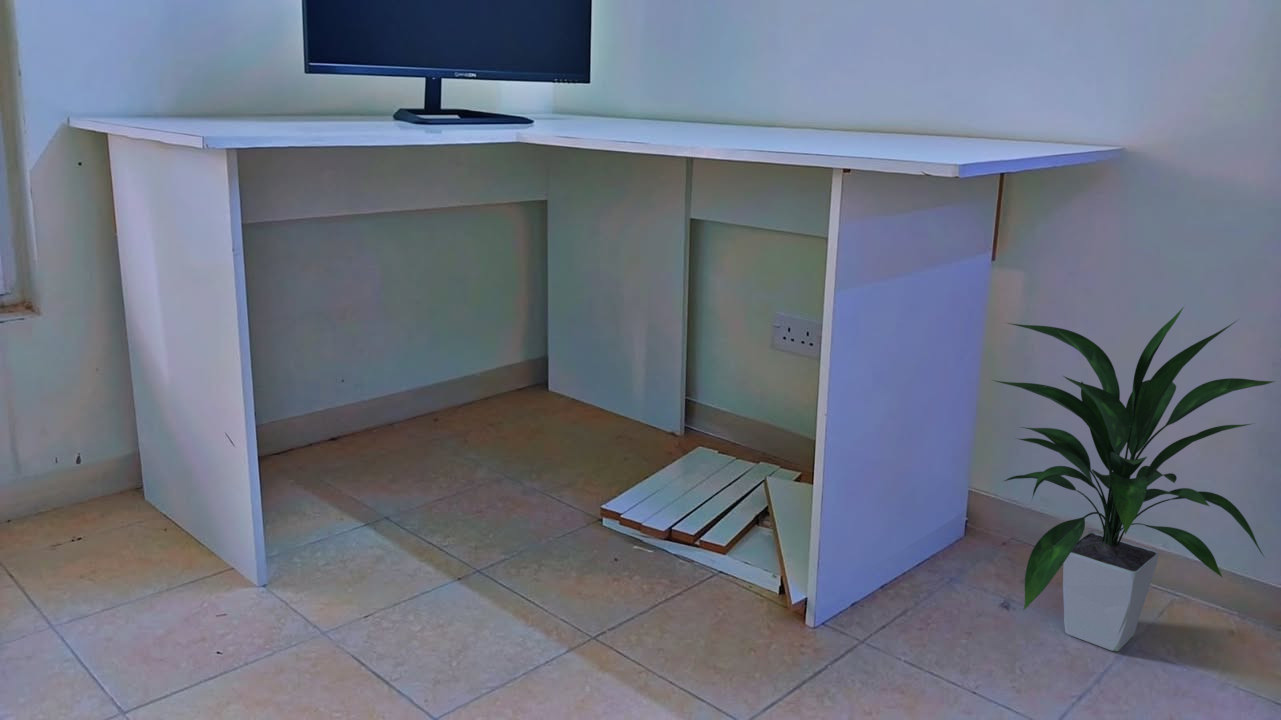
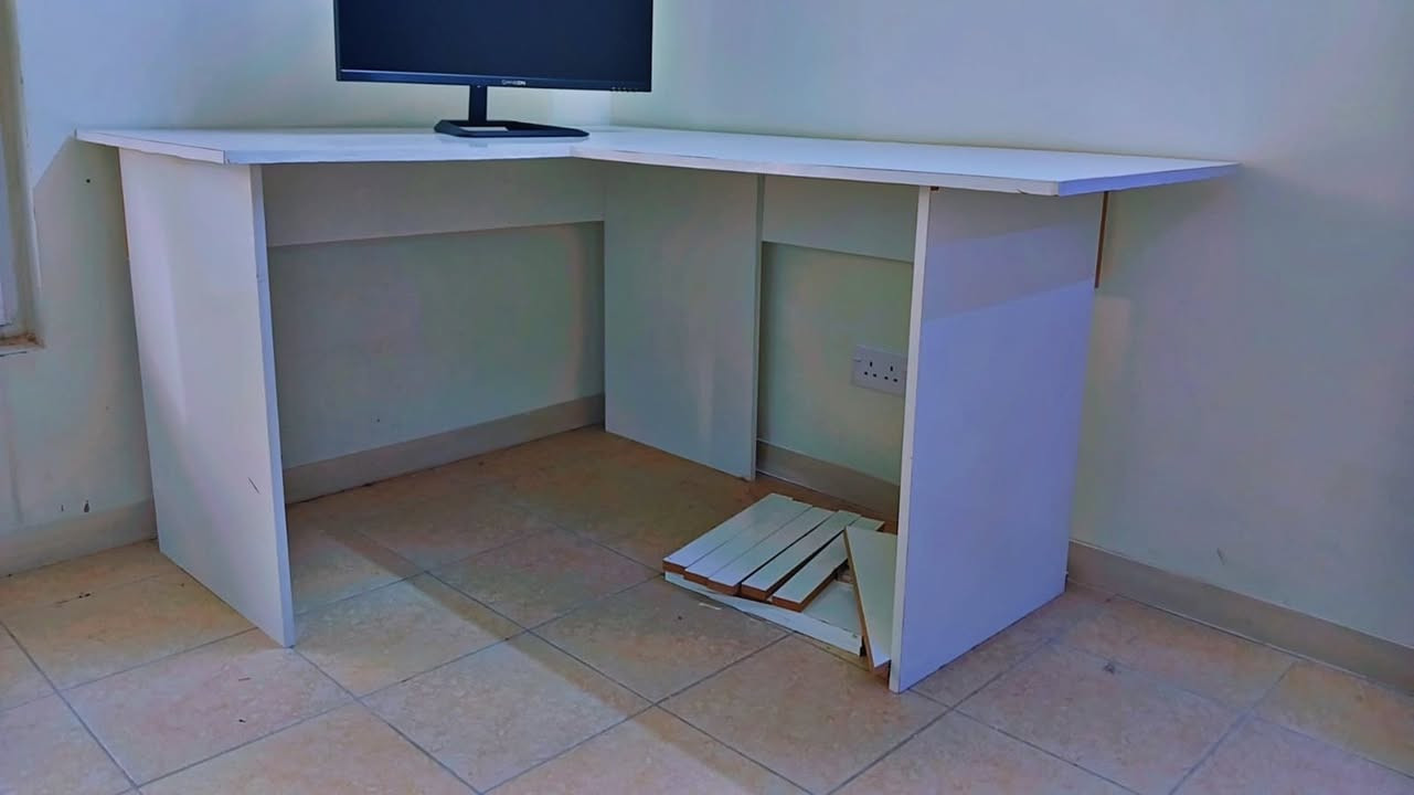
- indoor plant [992,306,1277,652]
